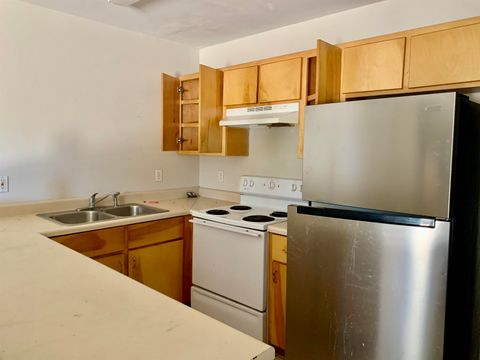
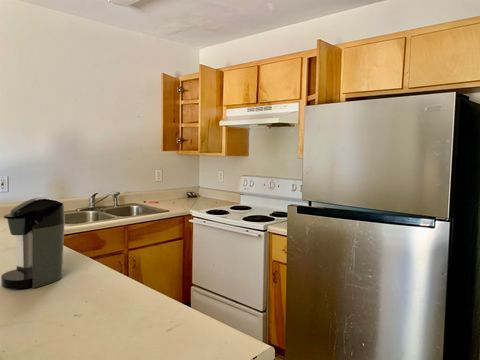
+ coffee maker [0,196,66,290]
